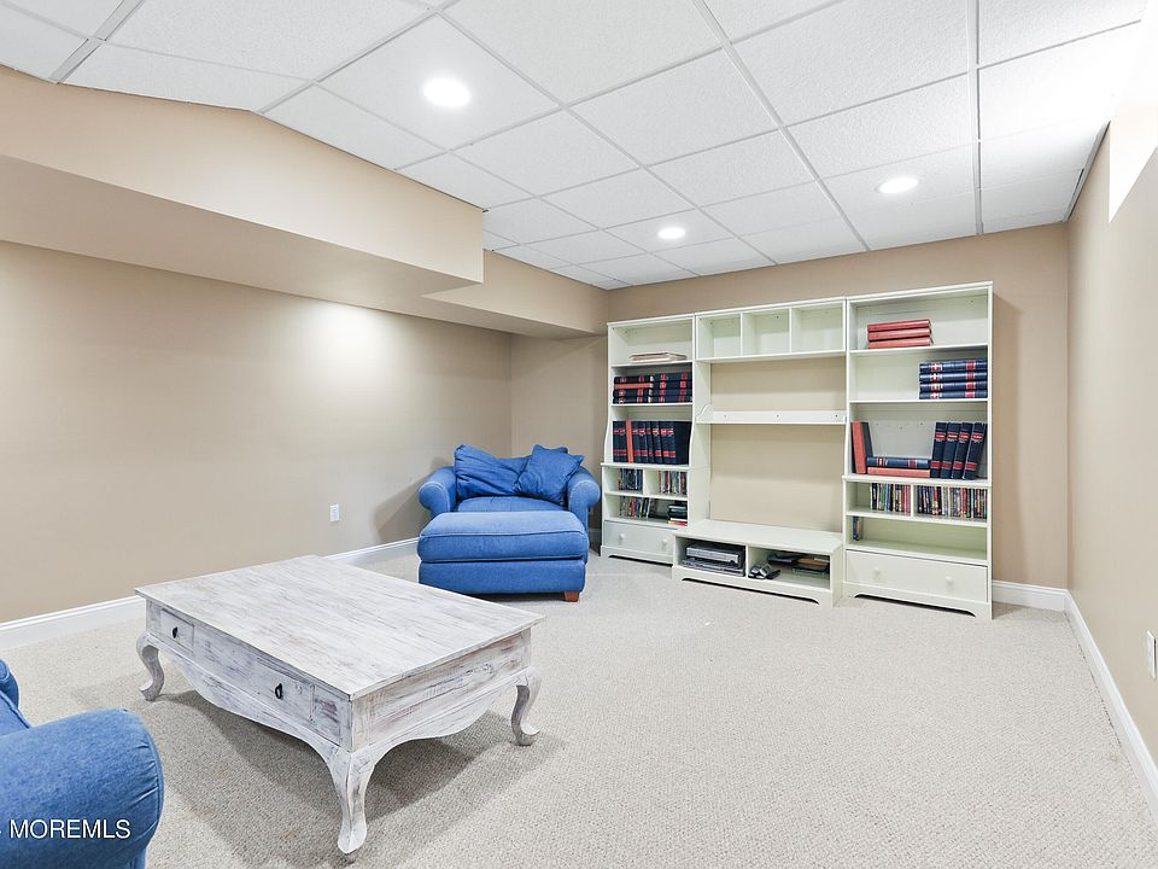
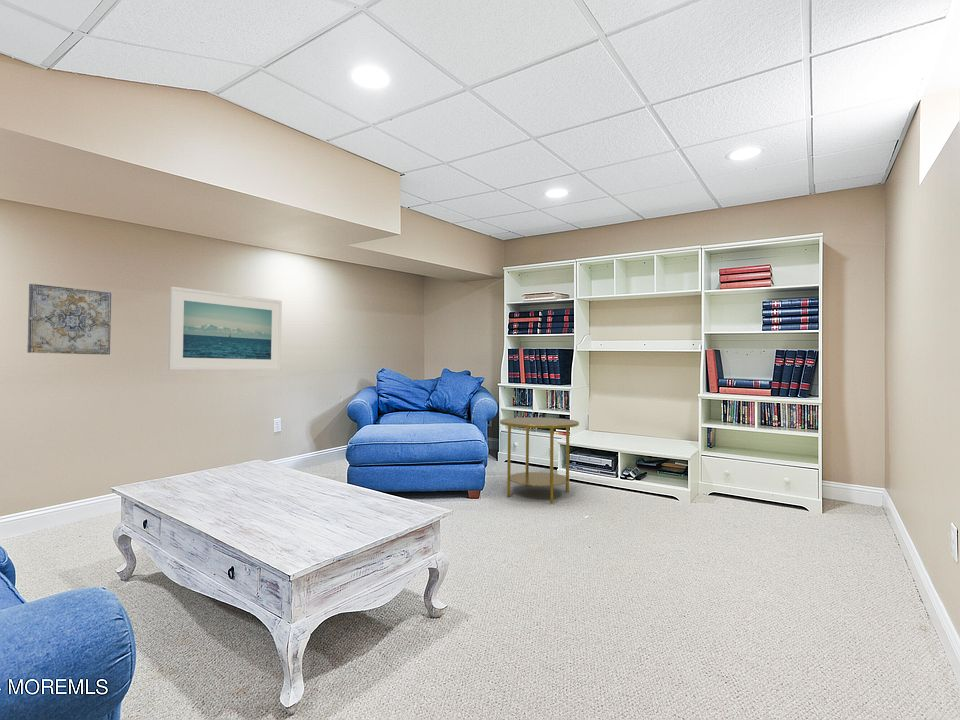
+ side table [499,416,580,503]
+ wall art [26,283,112,356]
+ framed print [167,286,283,371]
